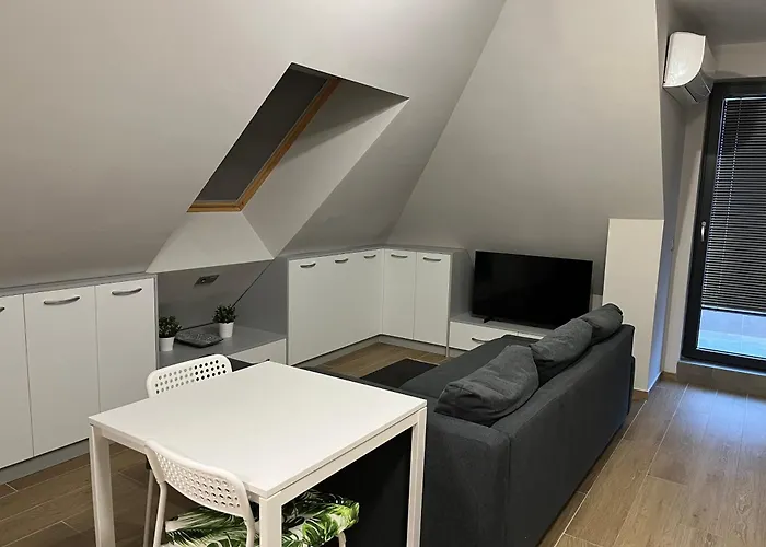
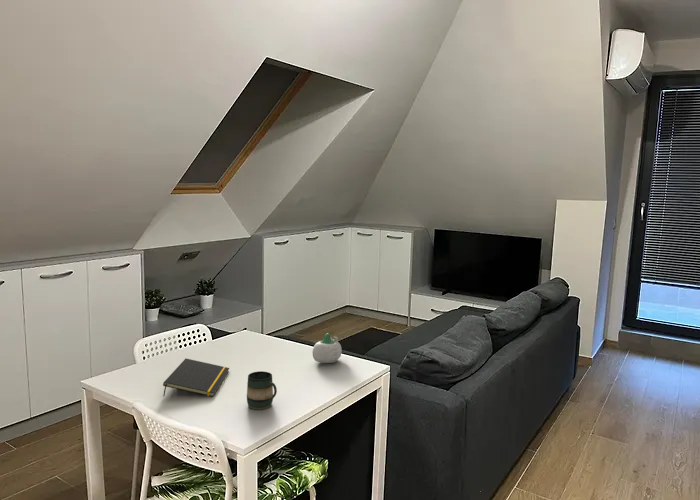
+ notepad [162,357,230,397]
+ succulent planter [311,332,343,364]
+ mug [246,370,278,410]
